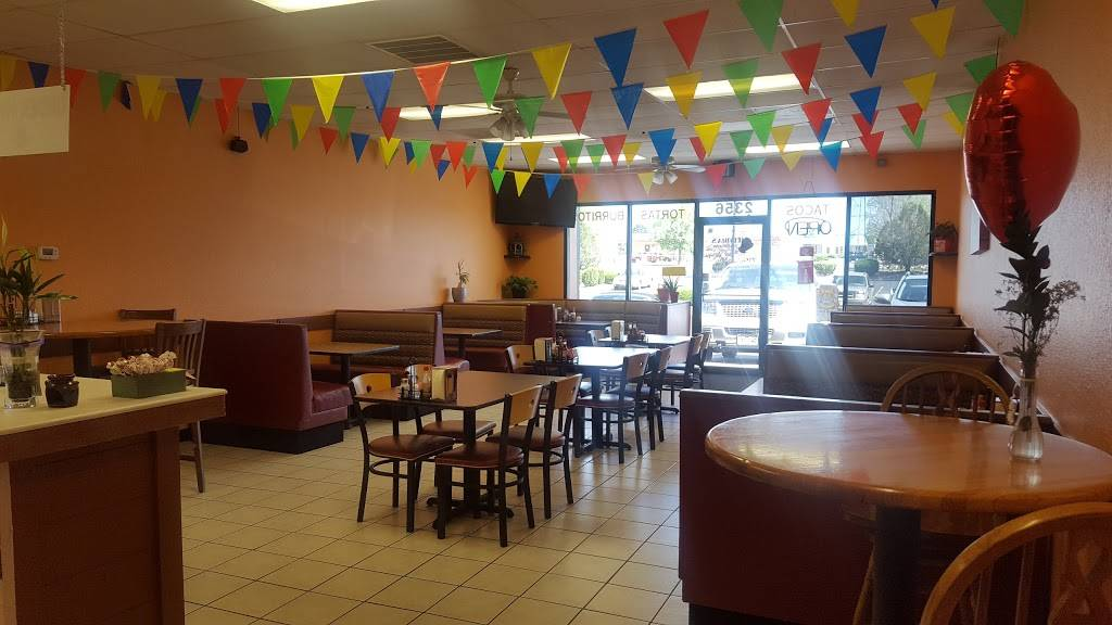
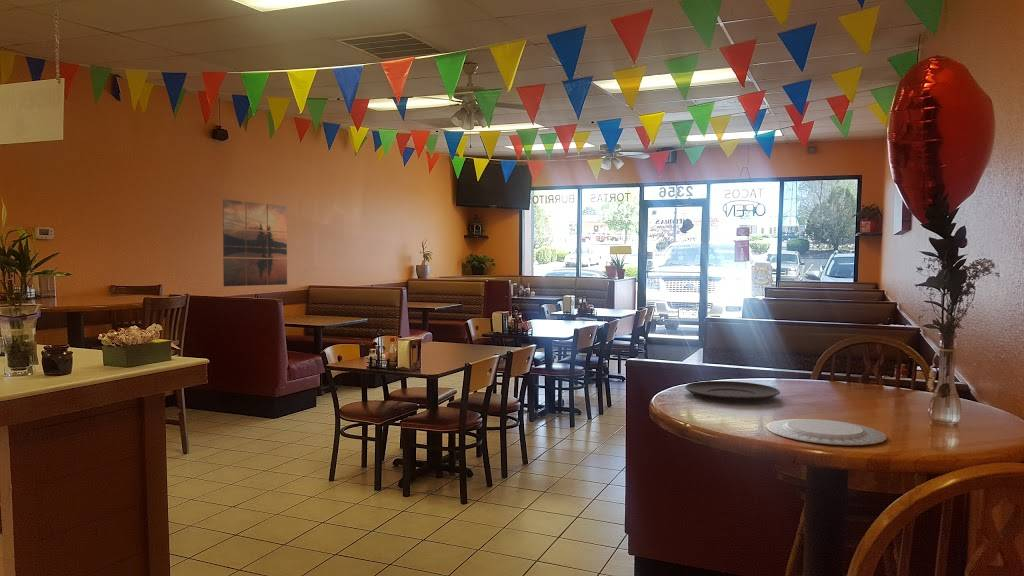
+ plate [684,380,781,401]
+ chinaware [765,418,888,446]
+ wall art [221,198,288,287]
